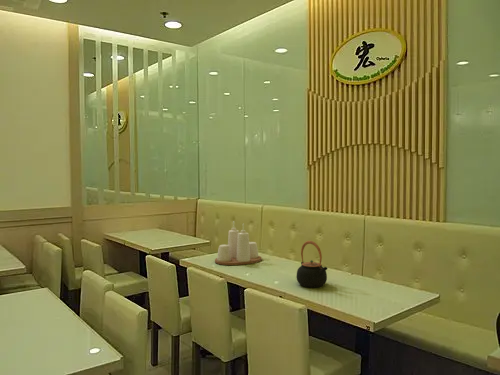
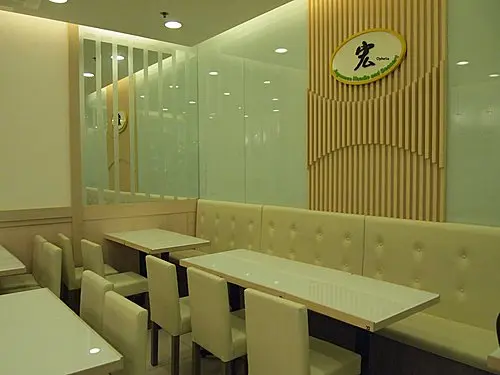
- teapot [296,240,328,288]
- condiment set [214,220,262,266]
